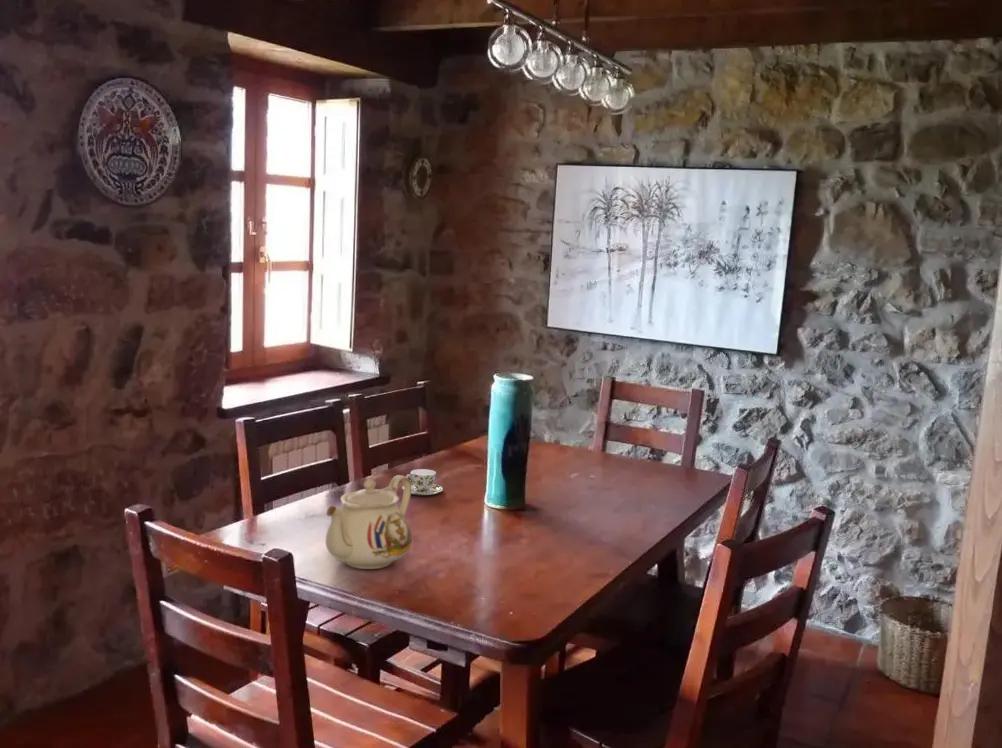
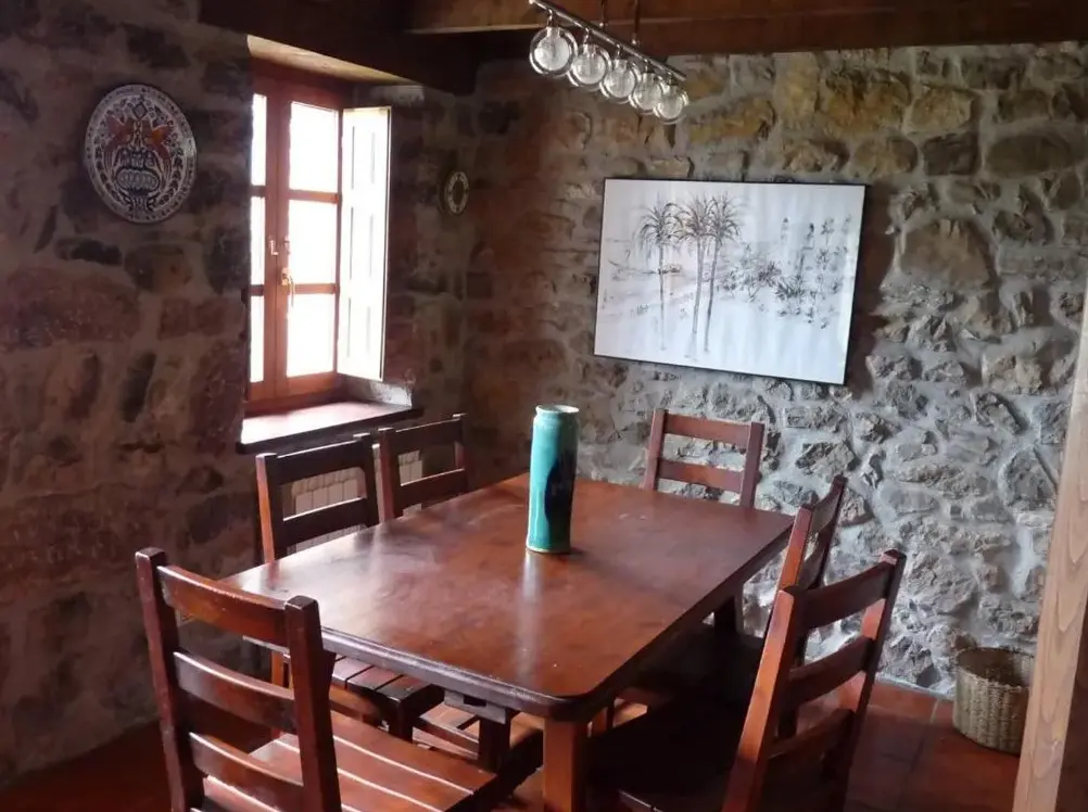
- teapot [325,474,413,570]
- teacup [401,468,444,496]
